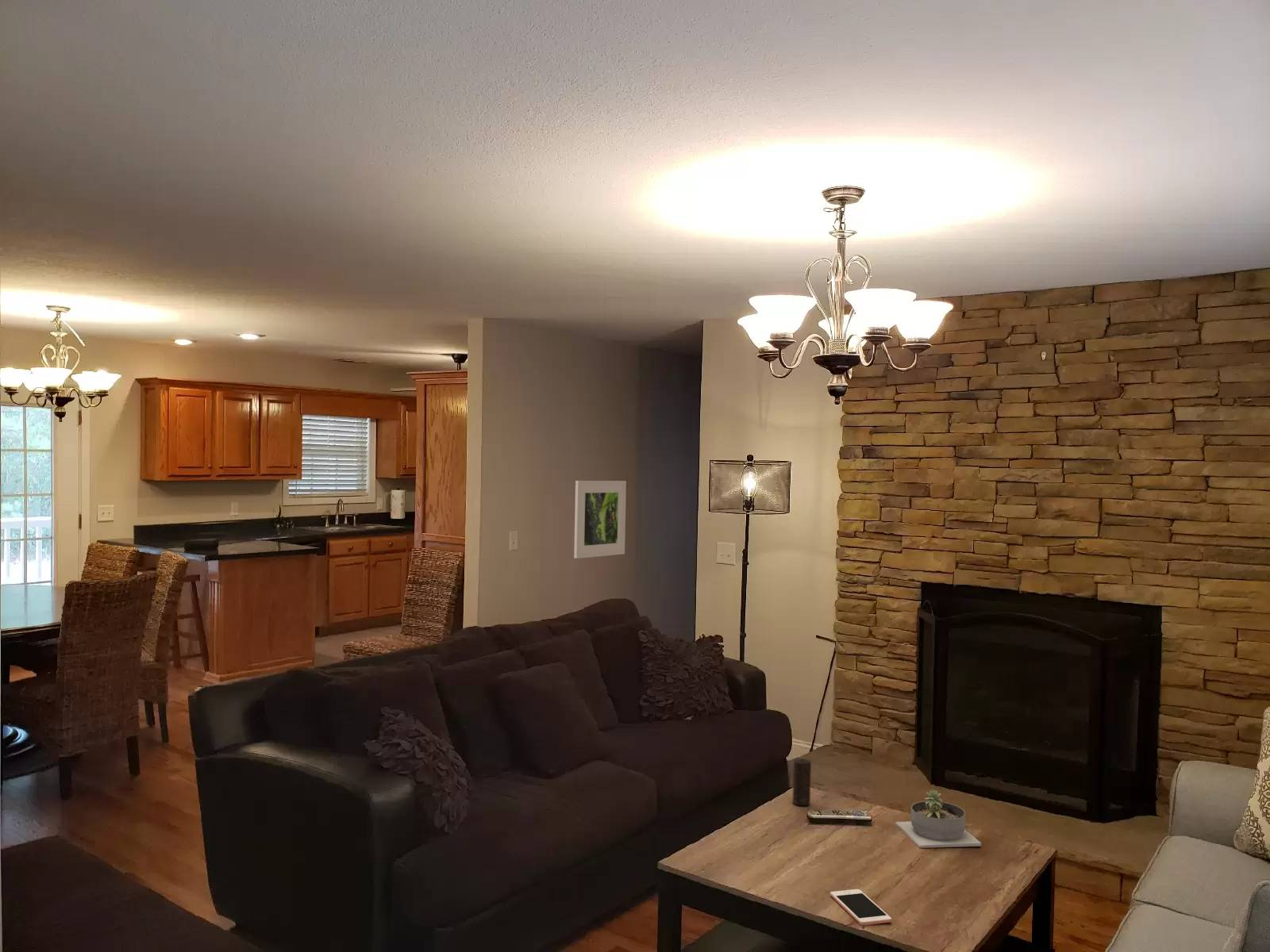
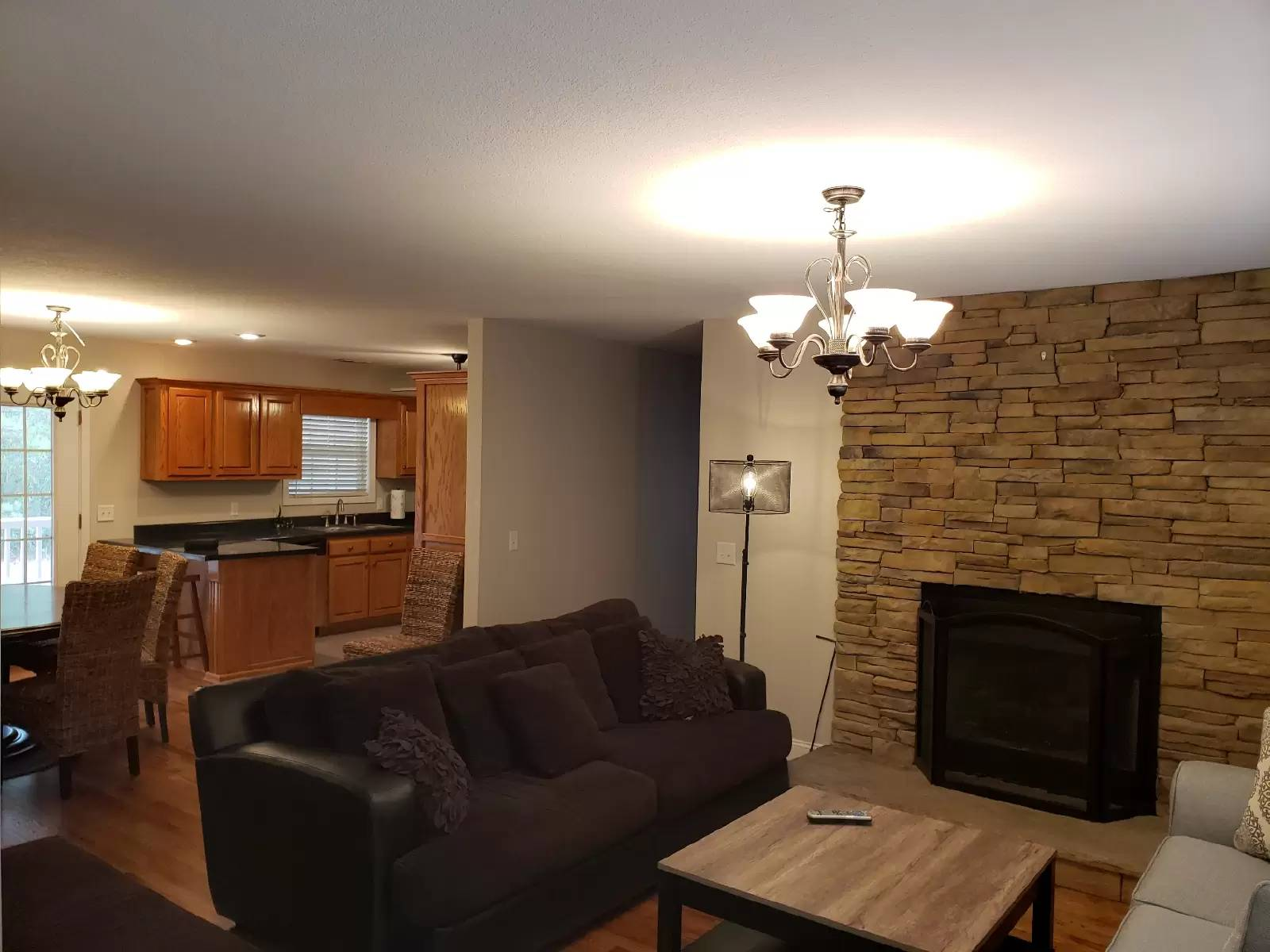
- candle [791,758,812,806]
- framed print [573,480,627,559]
- cell phone [829,889,892,926]
- succulent planter [895,789,982,849]
